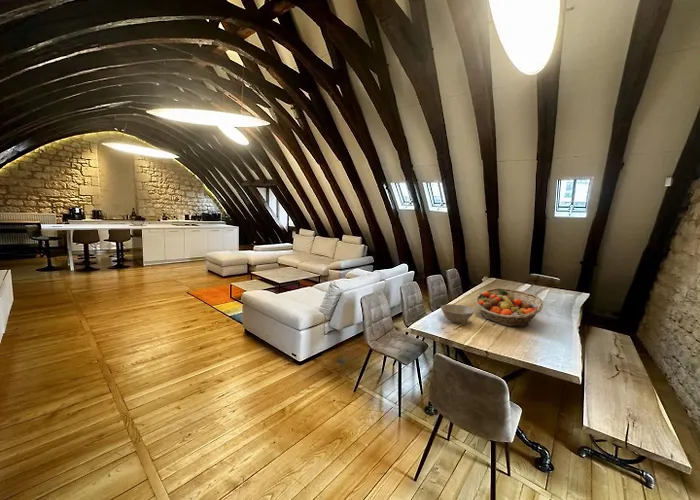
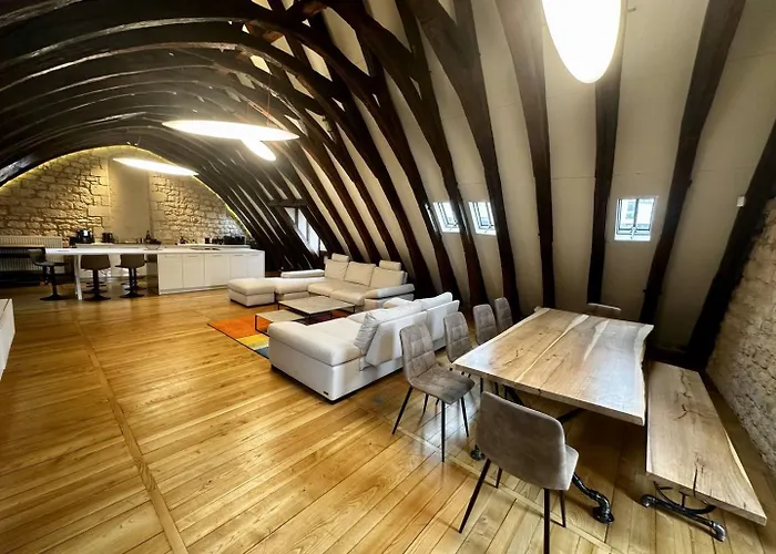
- bowl [440,303,476,324]
- fruit basket [474,287,544,328]
